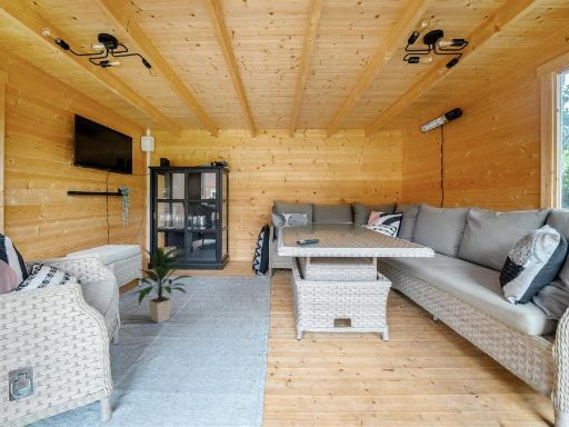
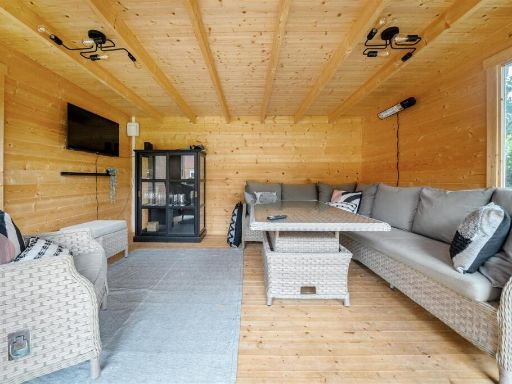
- indoor plant [129,244,192,324]
